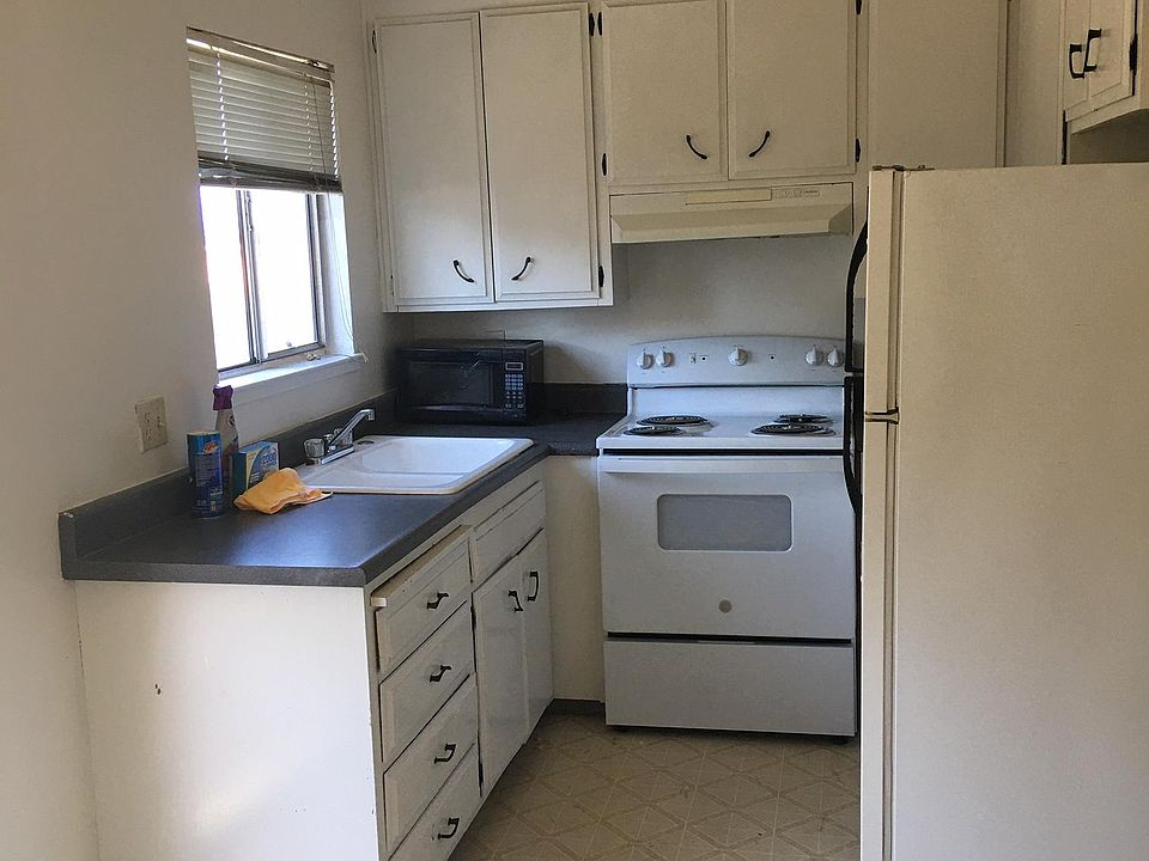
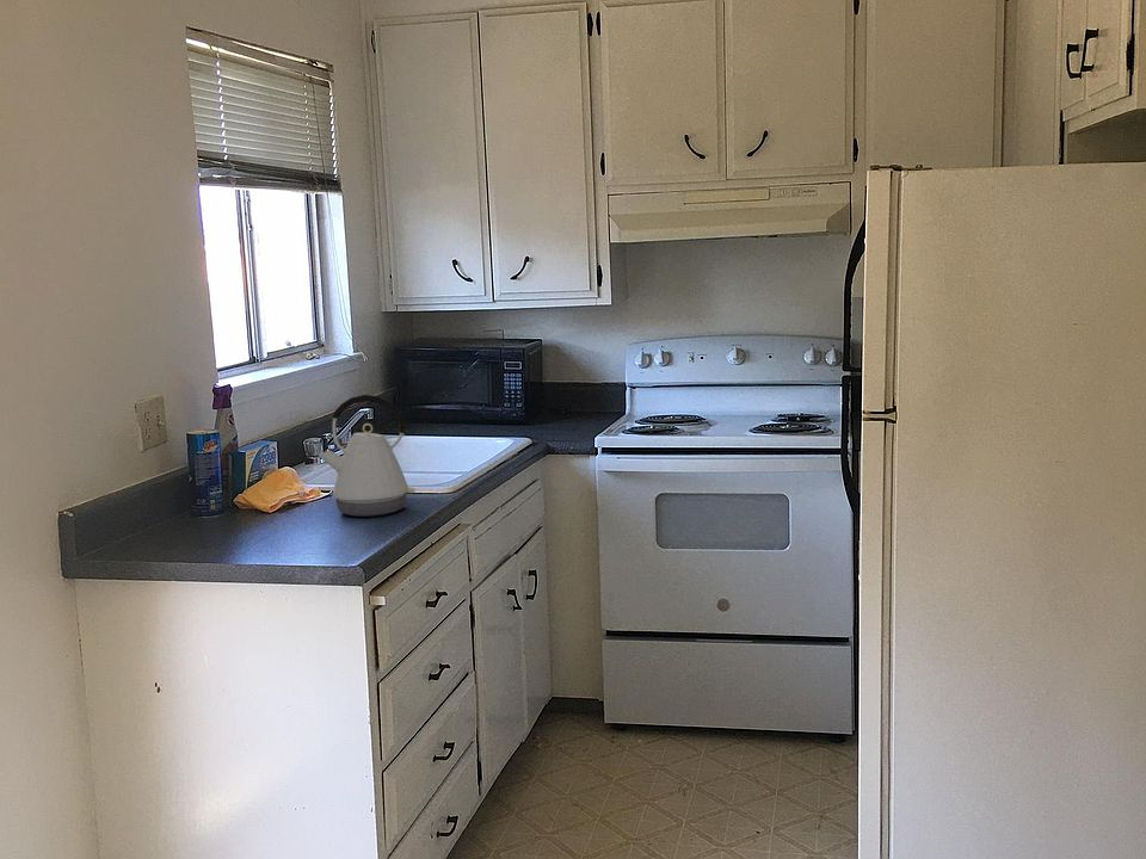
+ kettle [318,394,417,518]
